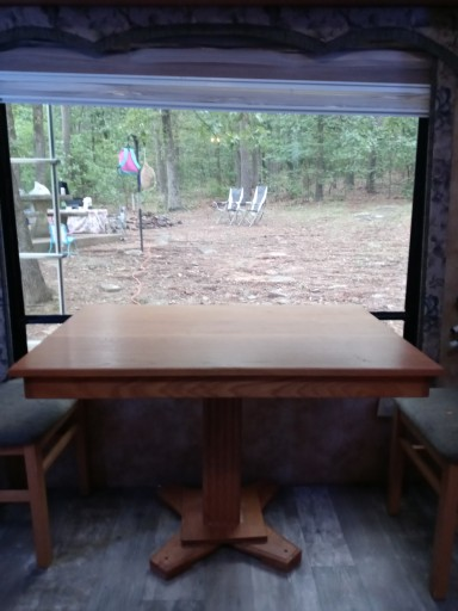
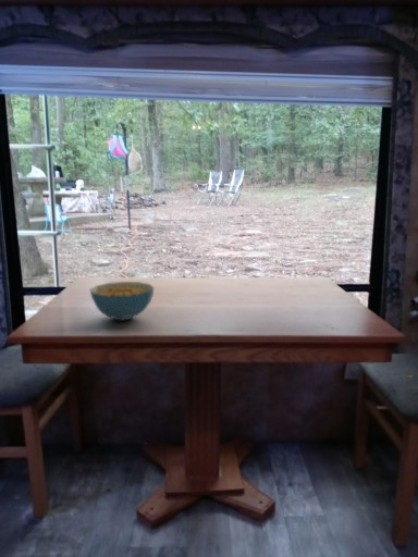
+ cereal bowl [89,281,155,322]
